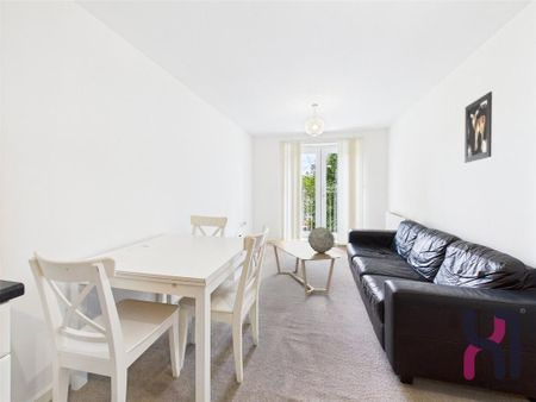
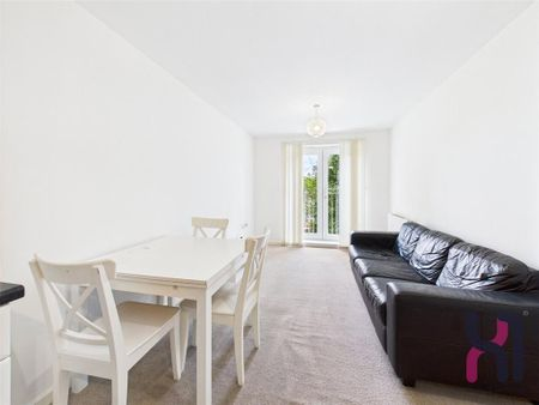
- wall art [463,90,493,164]
- decorative sphere [307,226,336,253]
- coffee table [269,239,343,297]
